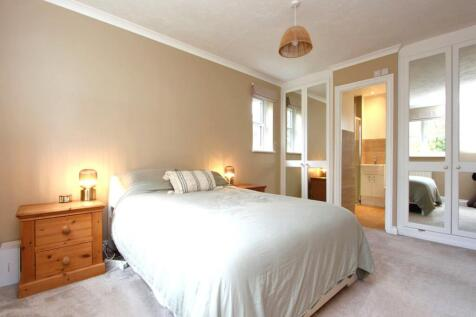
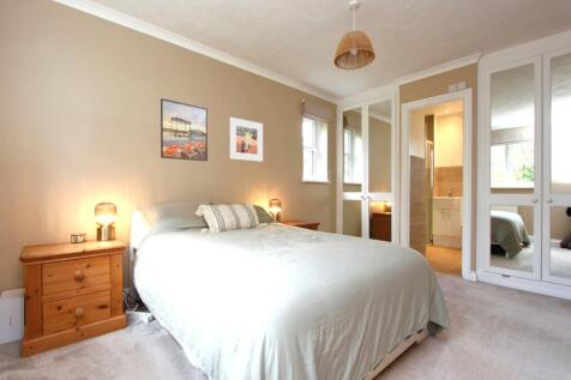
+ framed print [160,97,209,162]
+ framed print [228,116,264,163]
